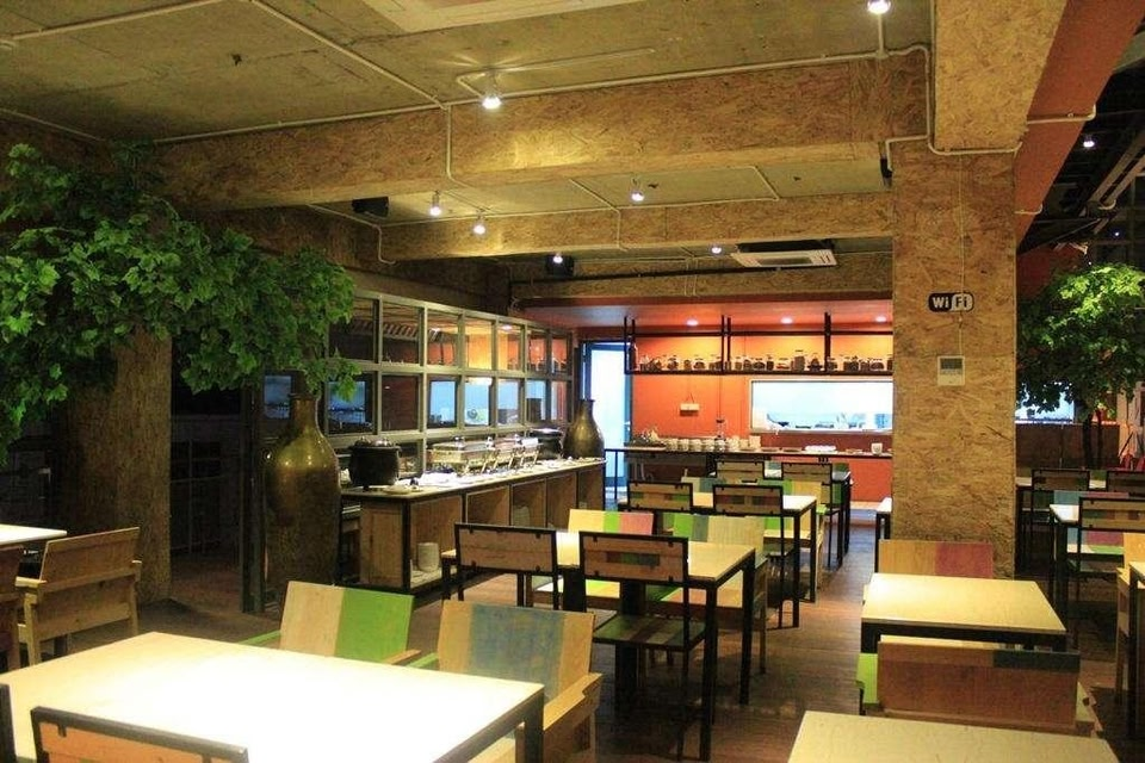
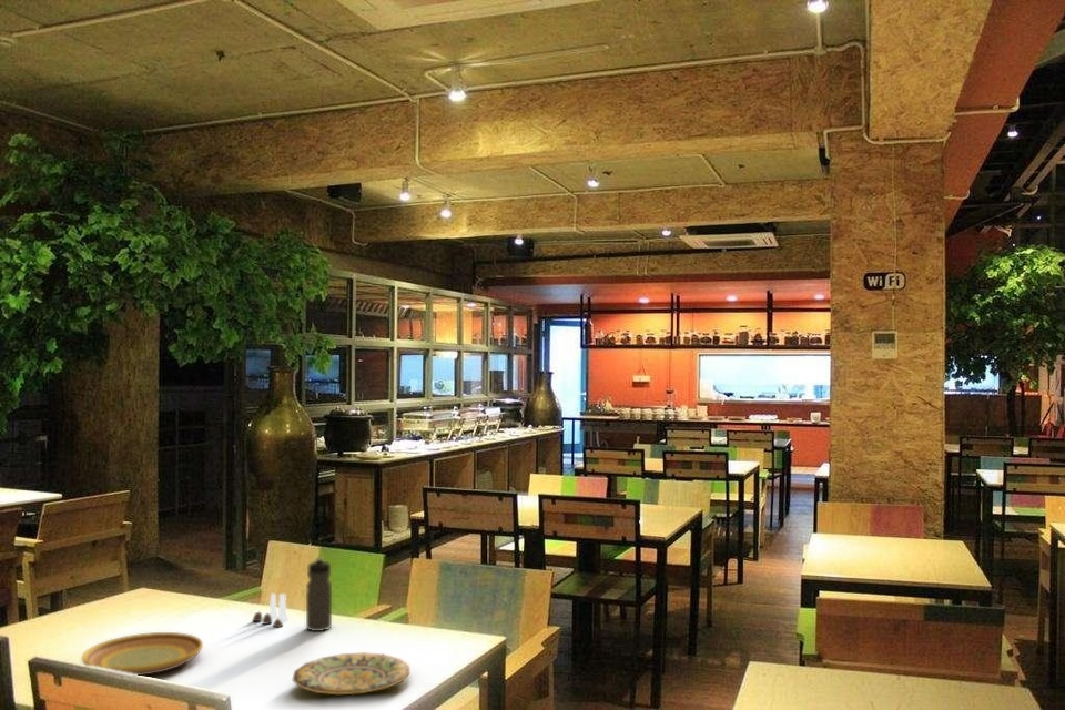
+ water bottle [305,557,333,632]
+ salt and pepper shaker set [251,591,290,628]
+ plate [292,651,412,696]
+ plate [81,631,204,677]
